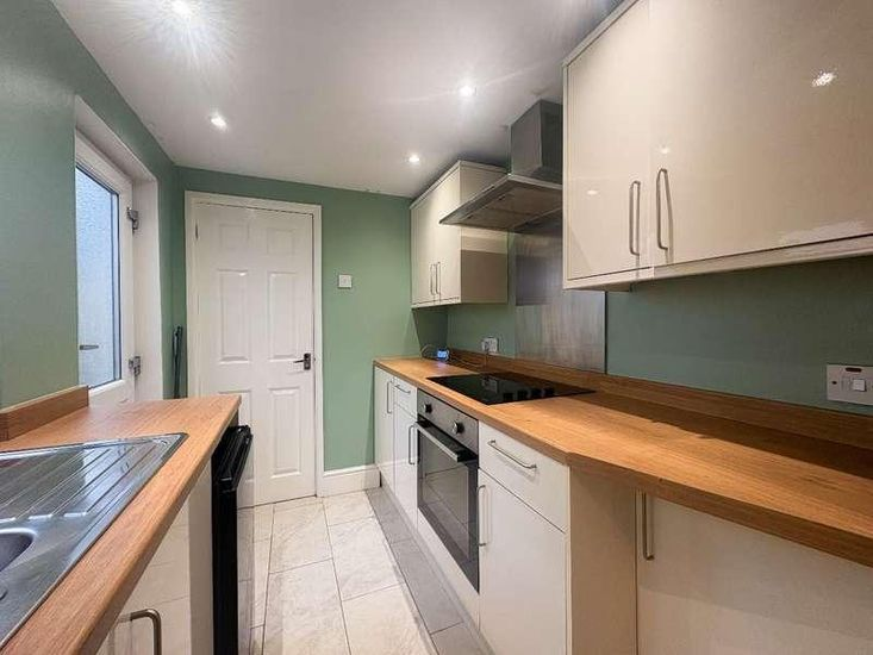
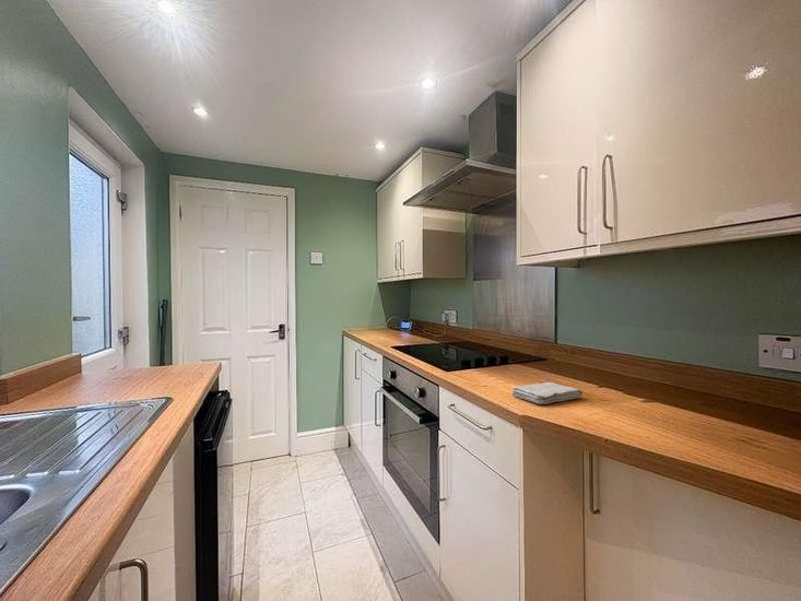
+ washcloth [511,381,584,405]
